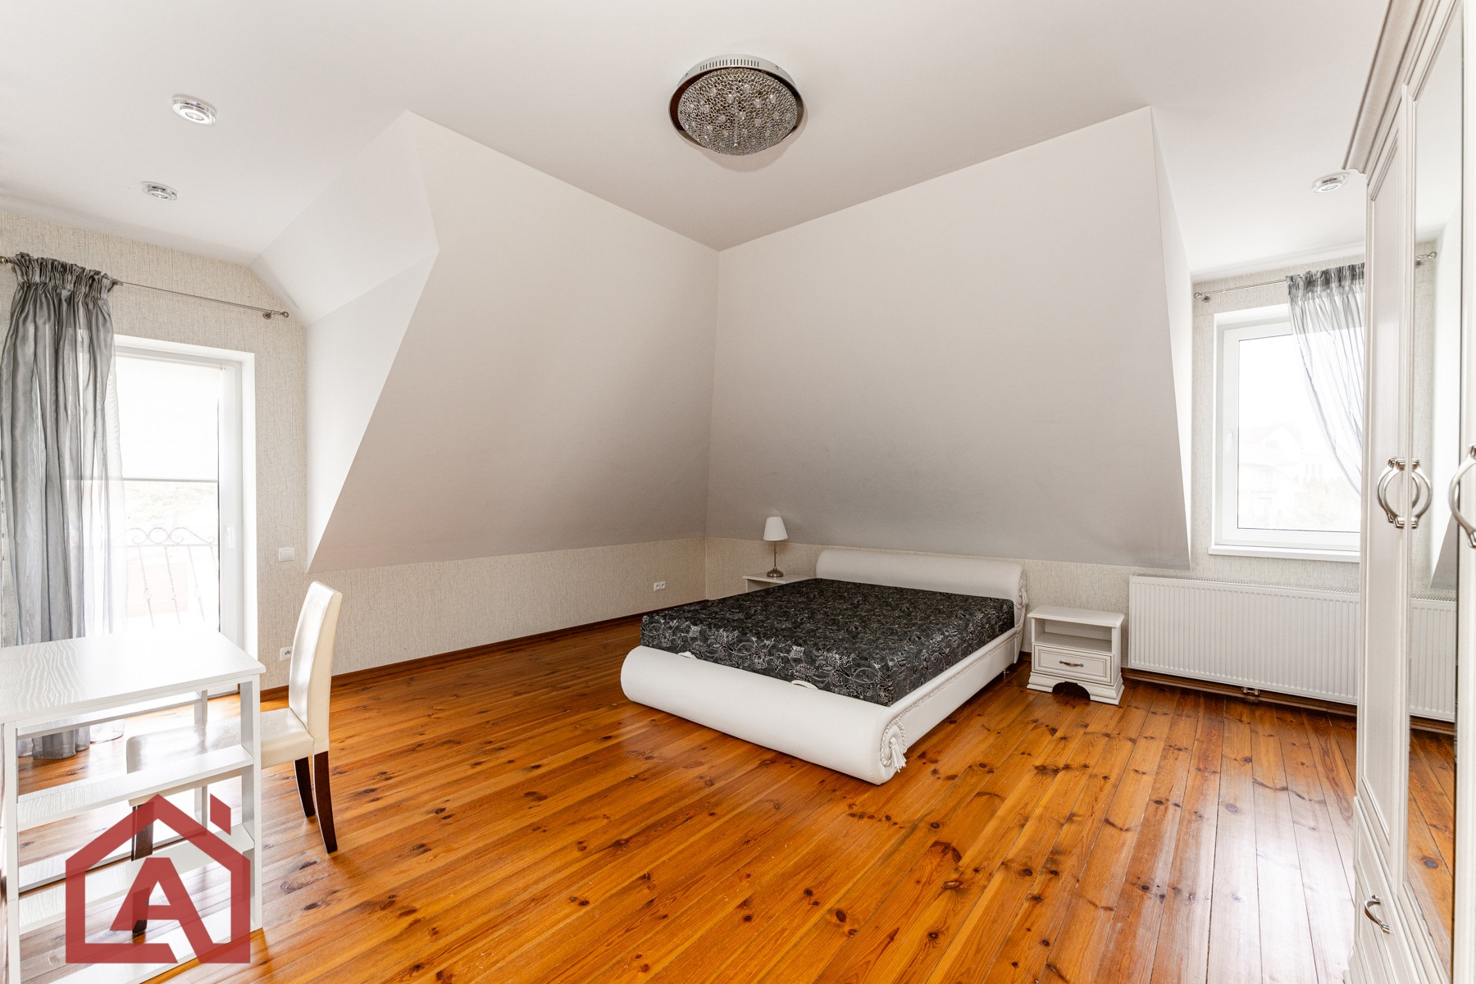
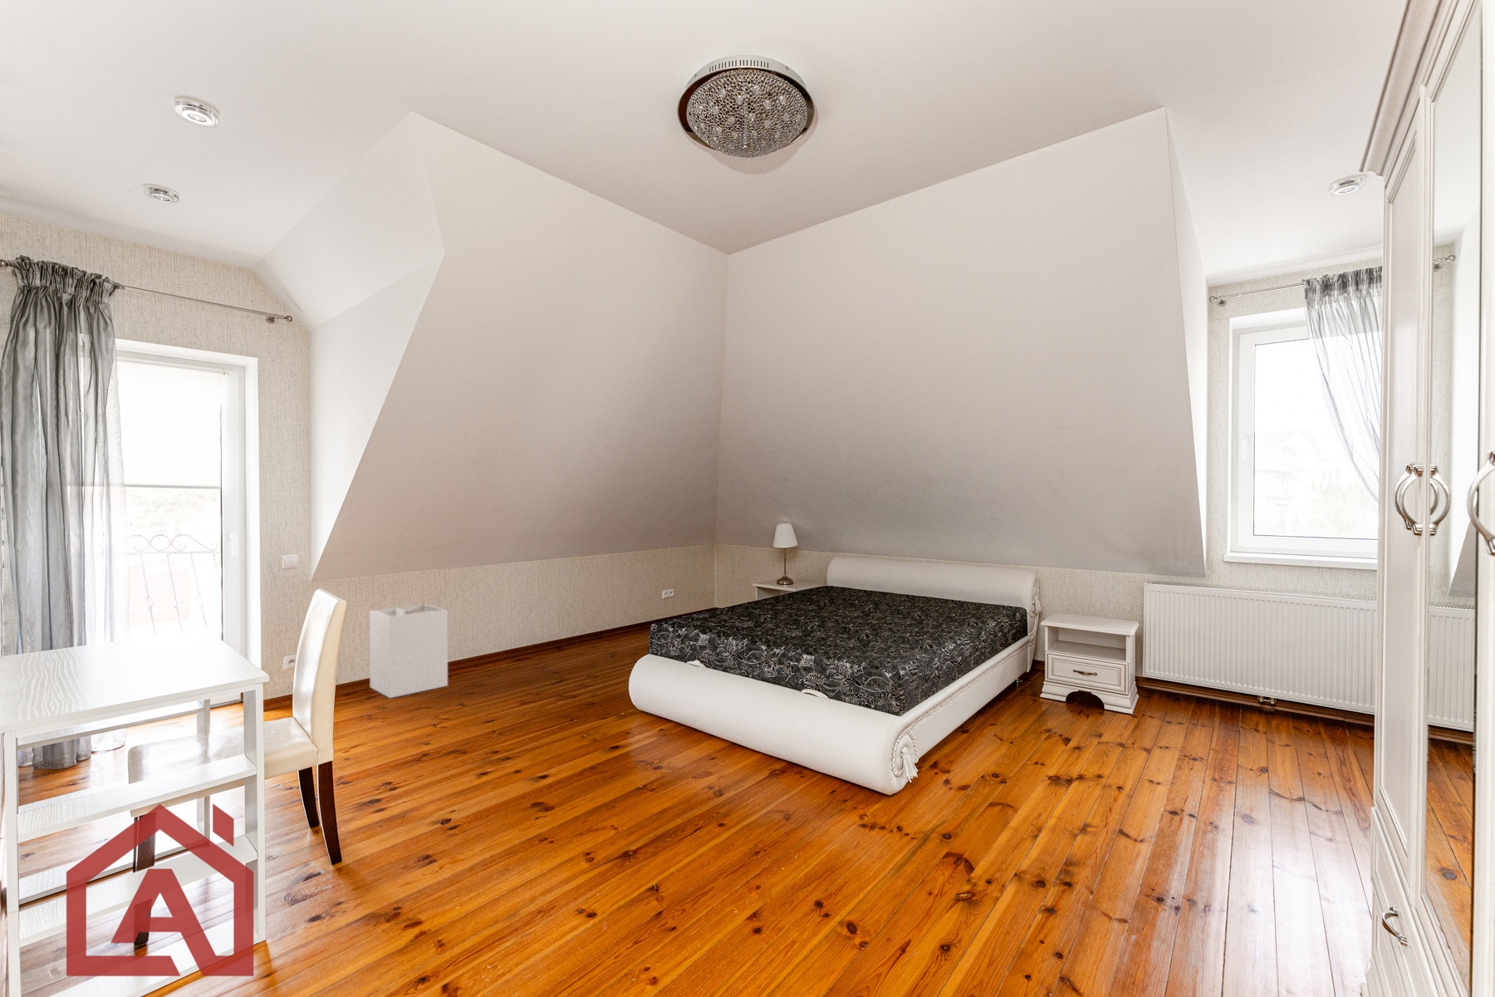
+ laundry hamper [369,603,448,699]
